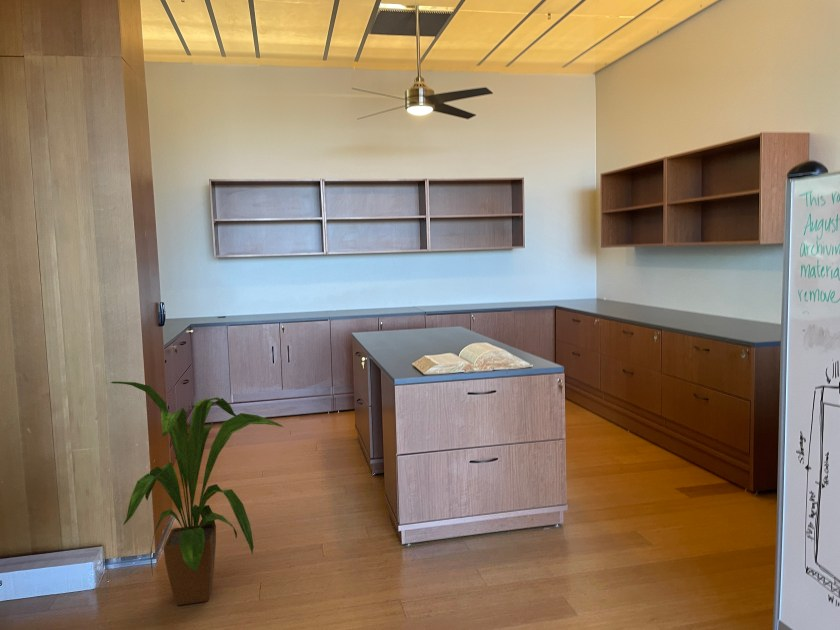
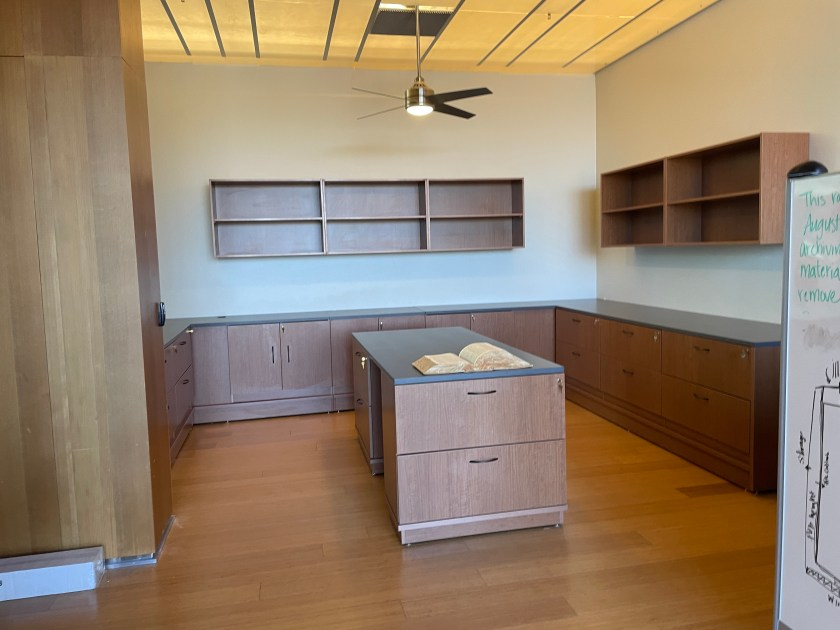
- house plant [109,381,284,606]
